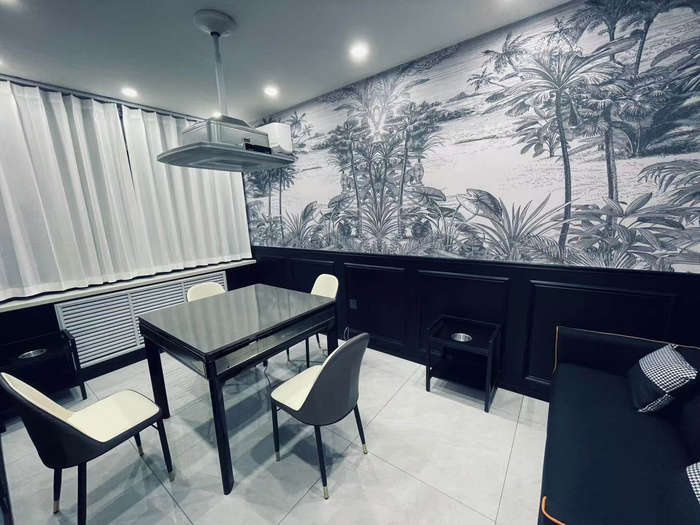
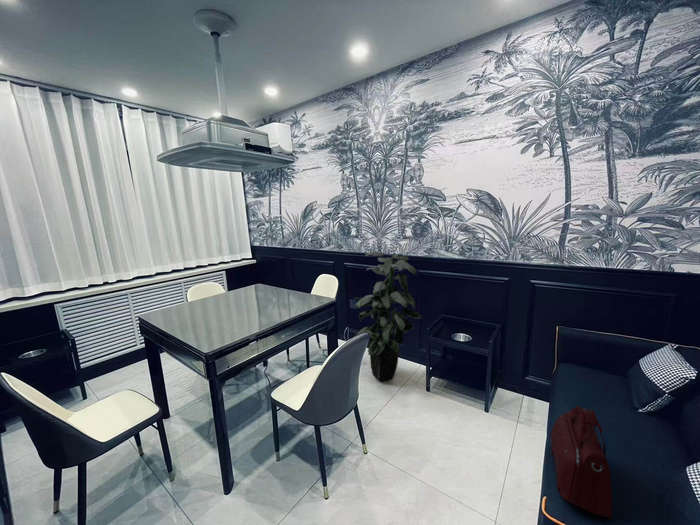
+ indoor plant [354,251,424,382]
+ handbag [550,405,613,520]
